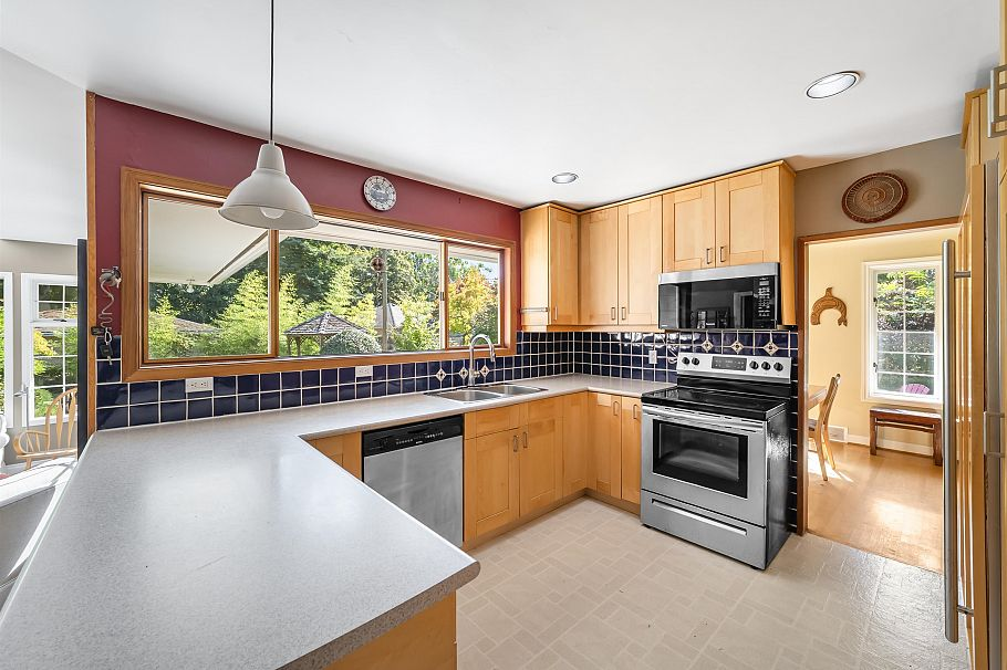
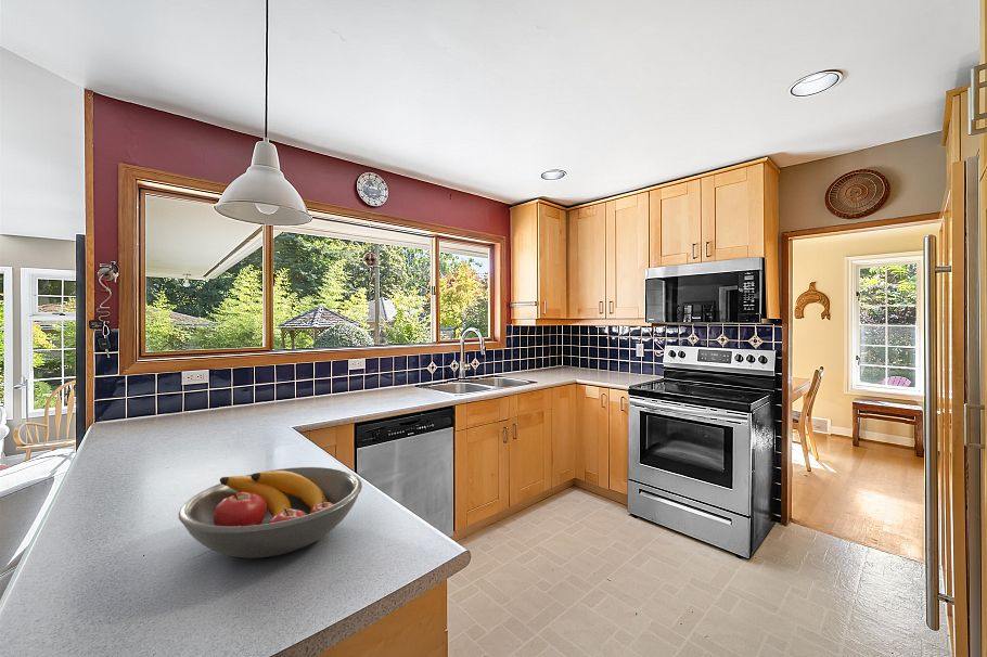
+ fruit bowl [178,466,363,559]
